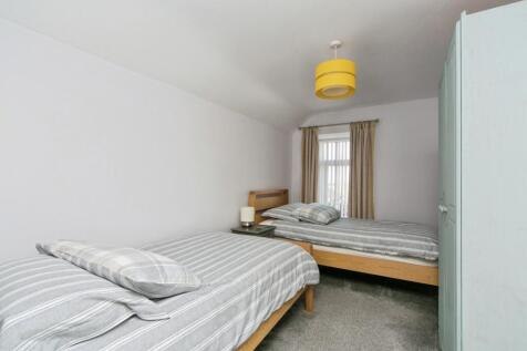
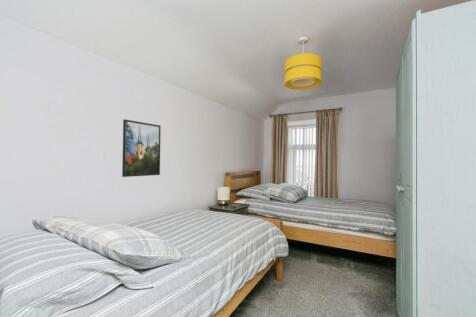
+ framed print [121,118,162,178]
